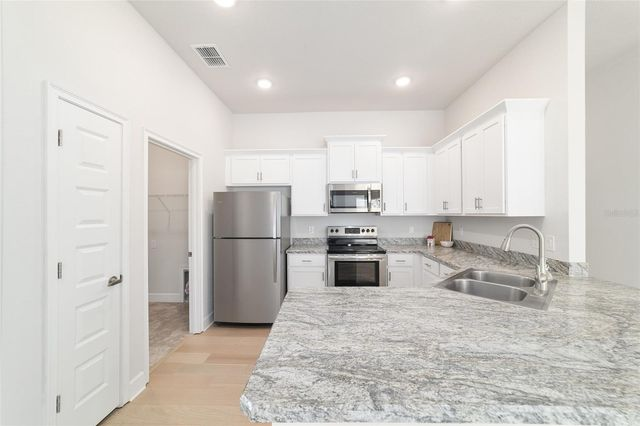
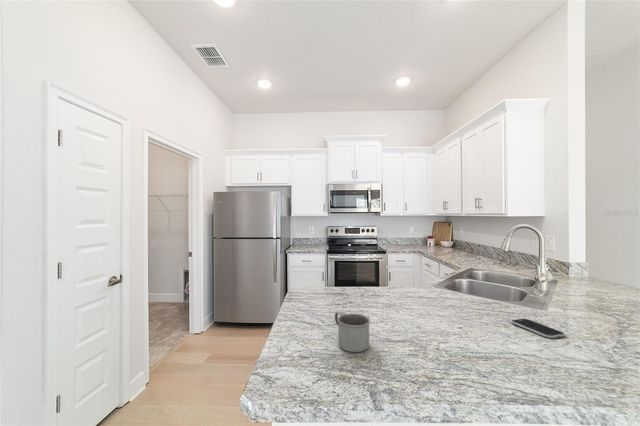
+ smartphone [510,318,566,339]
+ mug [334,311,371,353]
